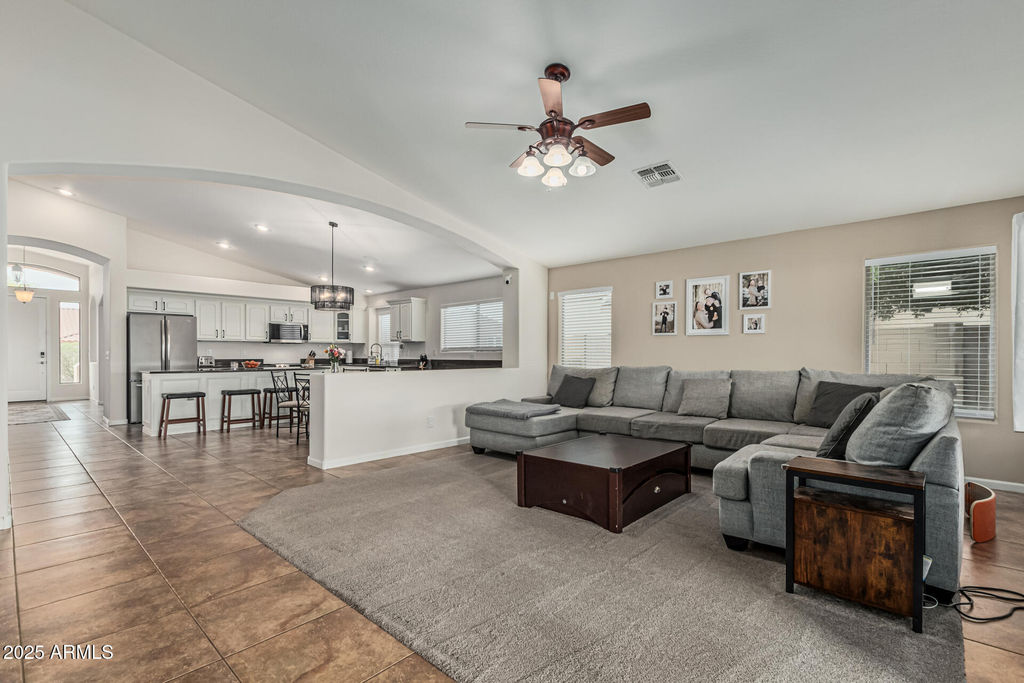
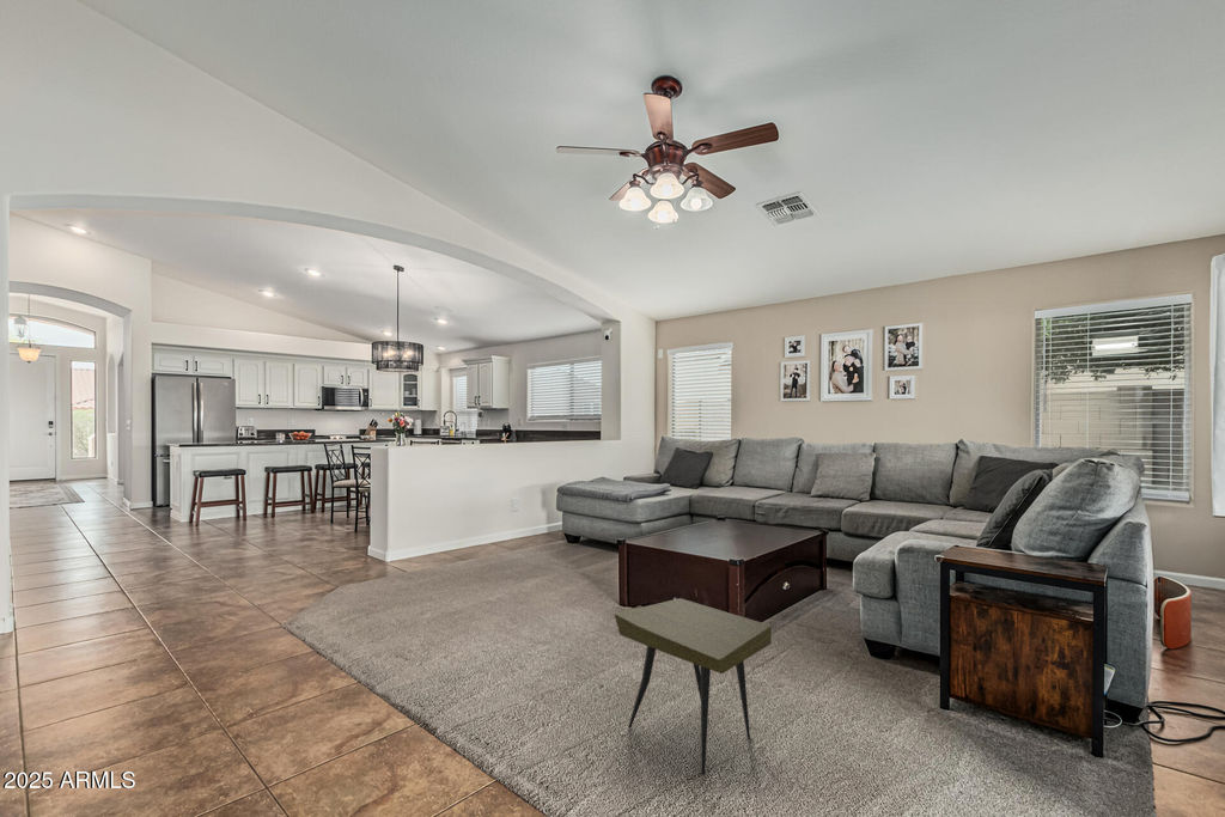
+ side table [614,597,773,775]
